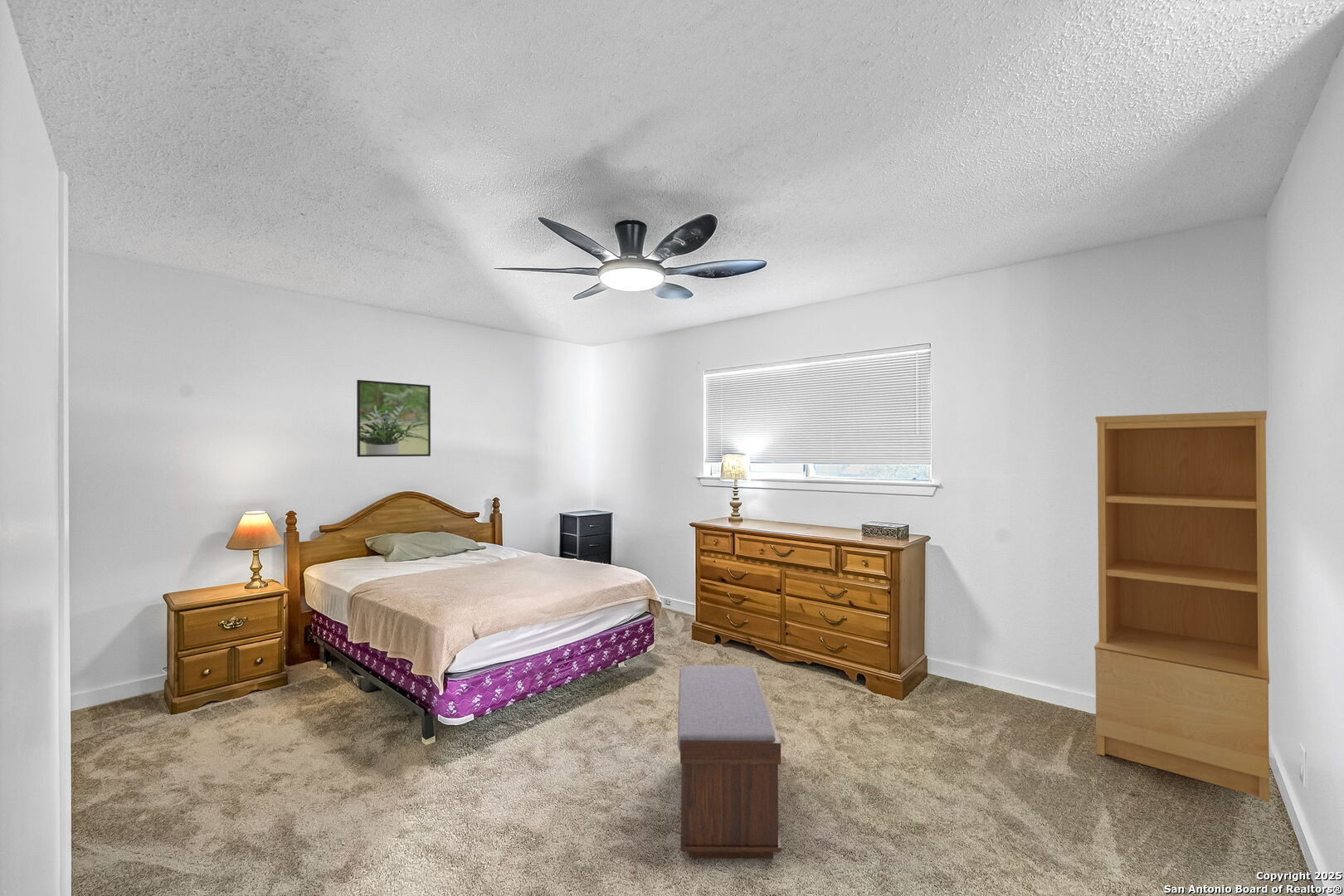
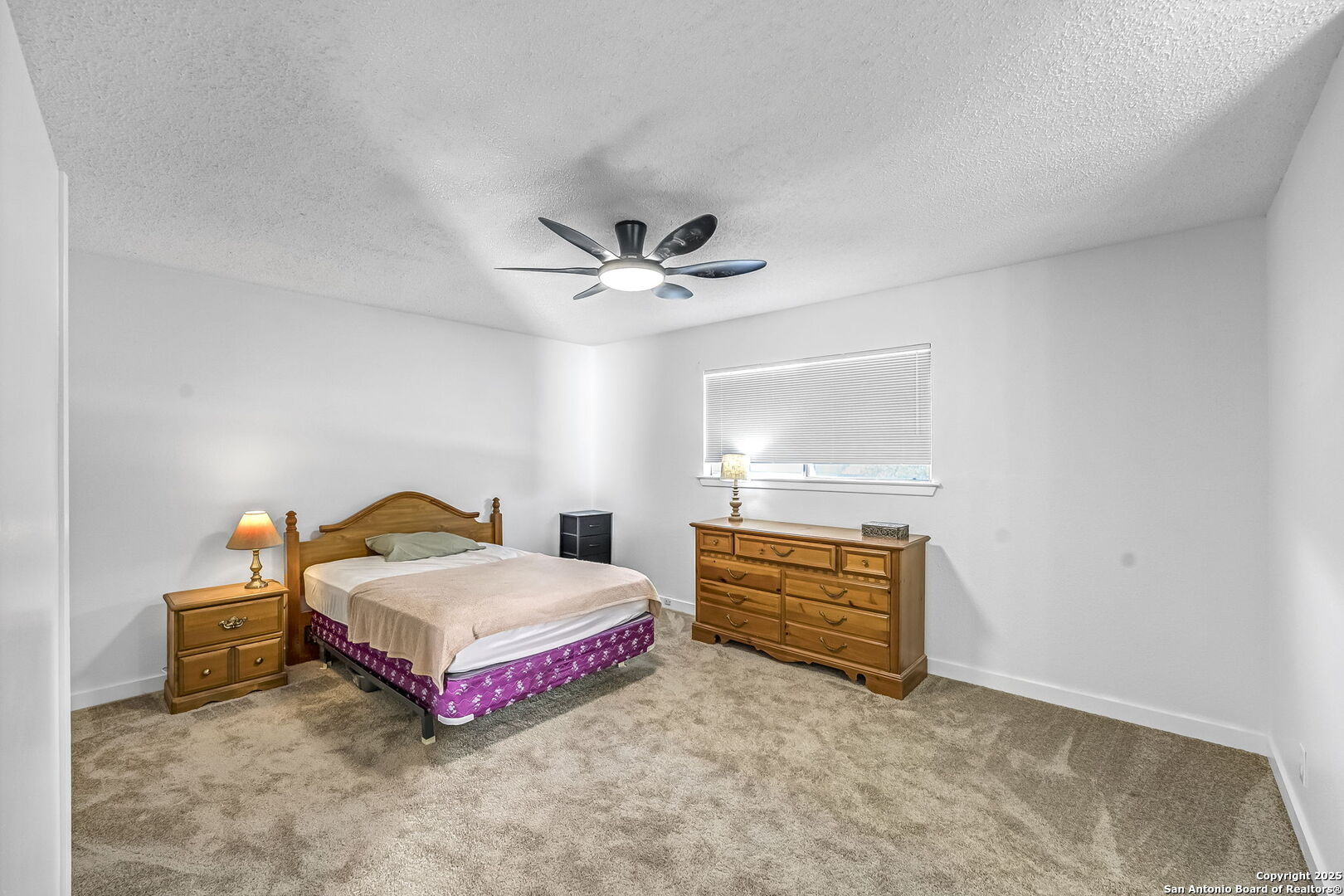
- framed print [356,379,431,458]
- bookcase [1093,410,1270,803]
- bench [677,665,782,859]
